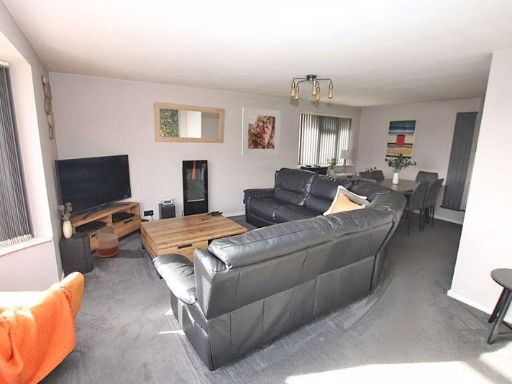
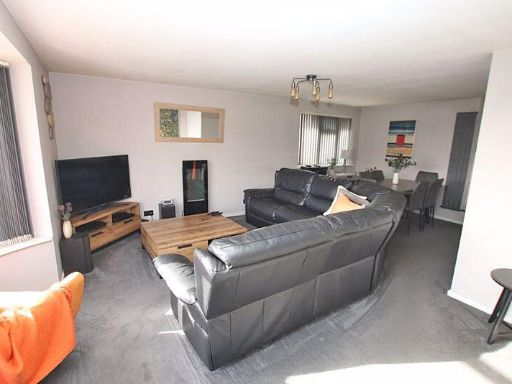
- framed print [241,106,282,156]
- basket [94,224,120,258]
